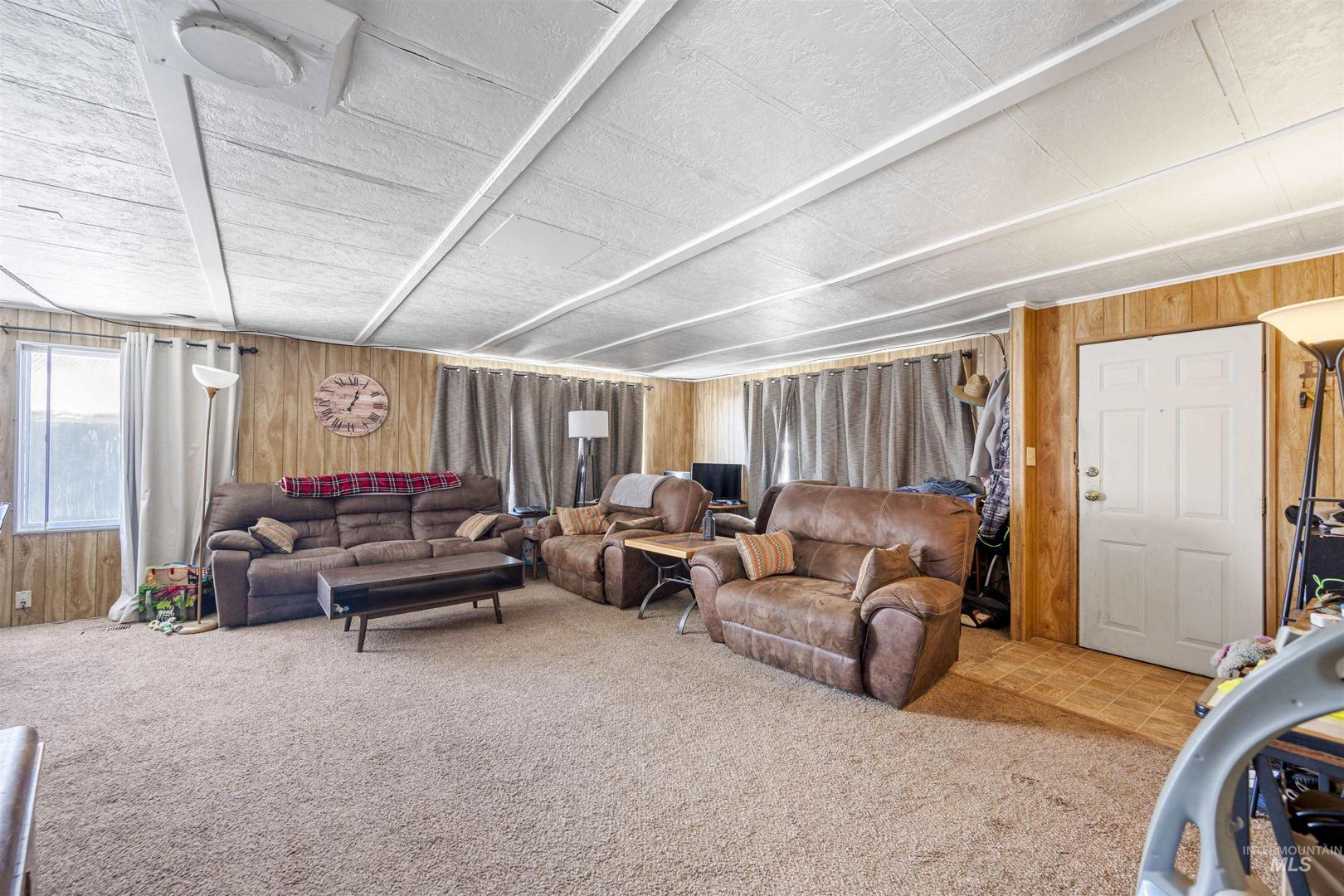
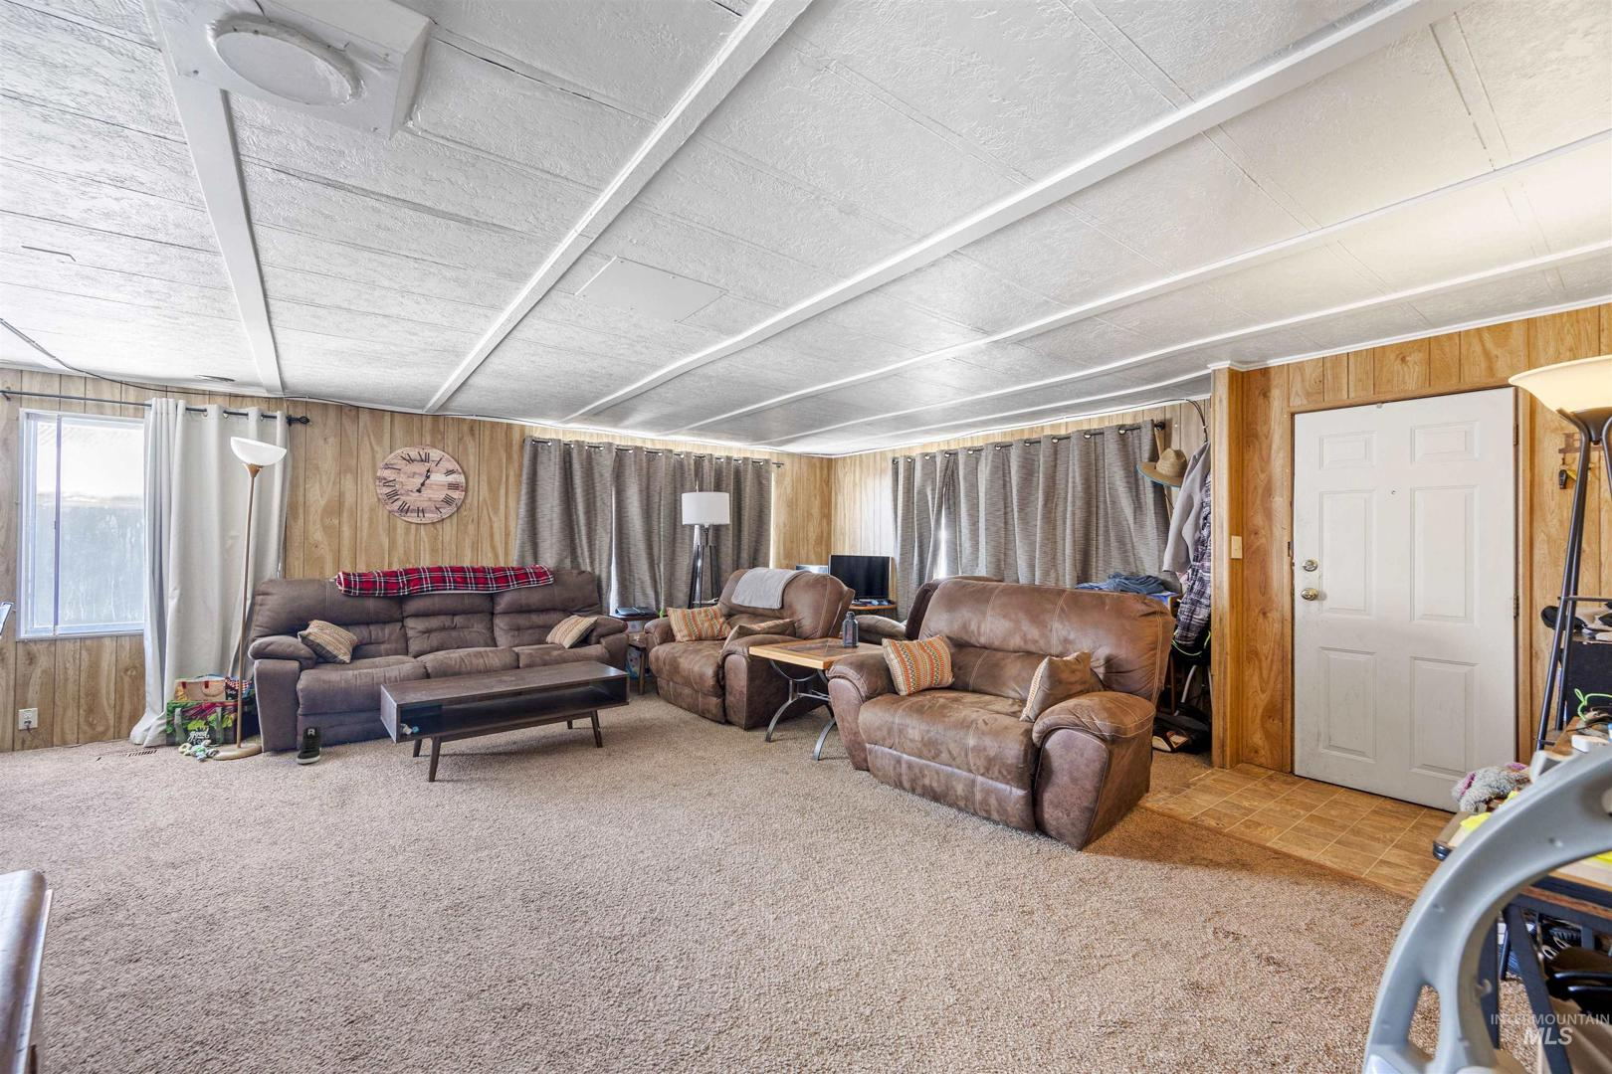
+ sneaker [295,726,323,765]
